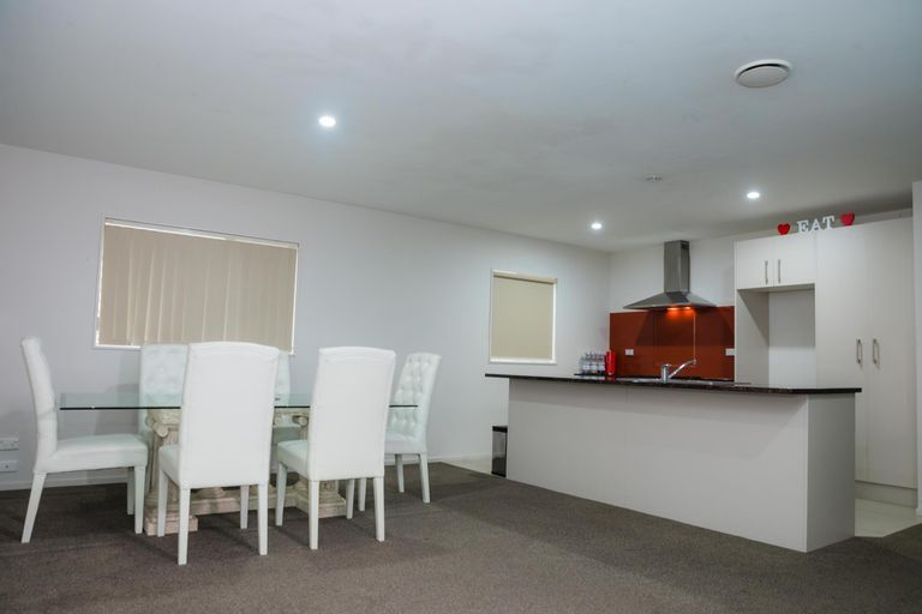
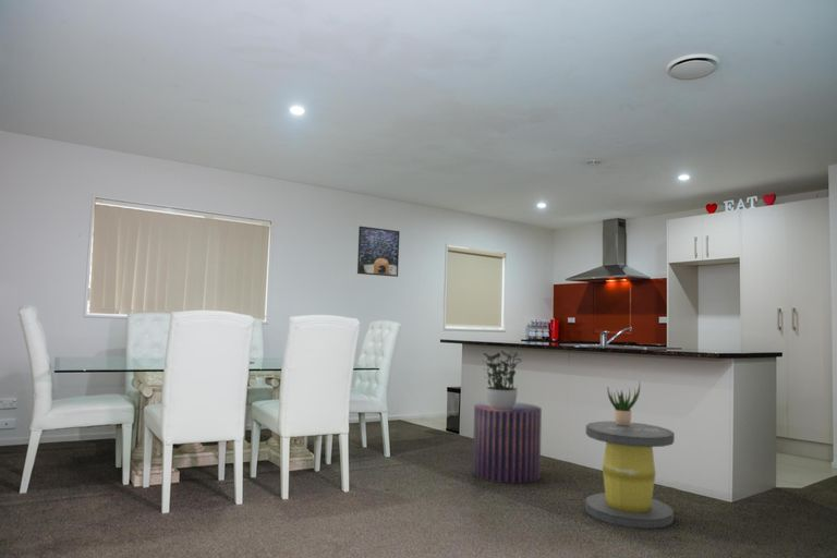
+ stool [472,401,543,484]
+ potted plant [481,348,523,410]
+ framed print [356,226,400,278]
+ potted plant [607,381,641,425]
+ stool [584,421,676,530]
